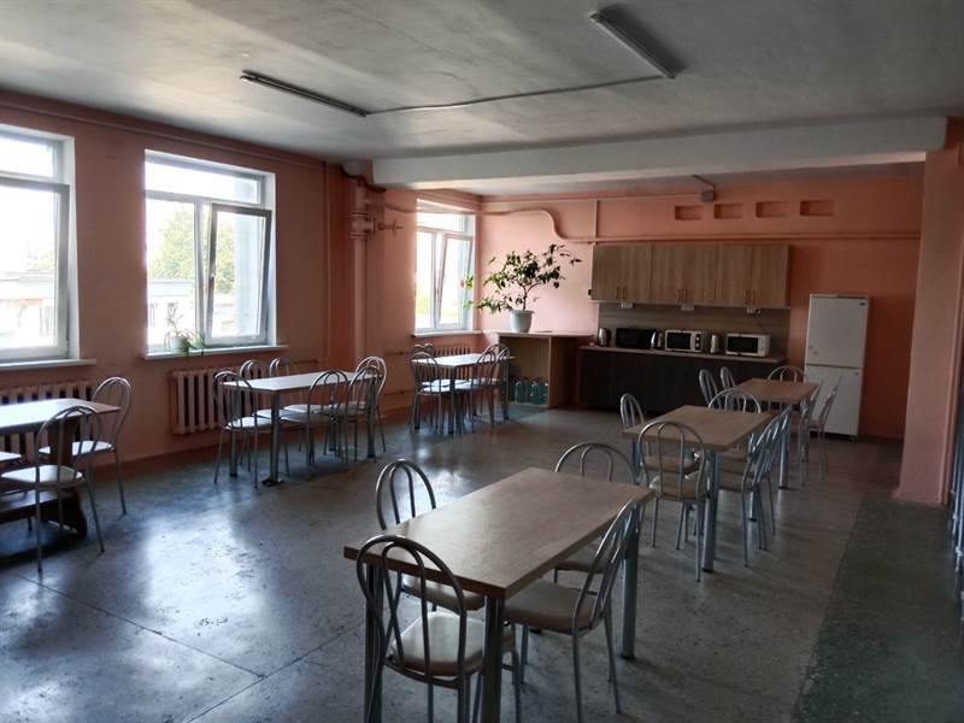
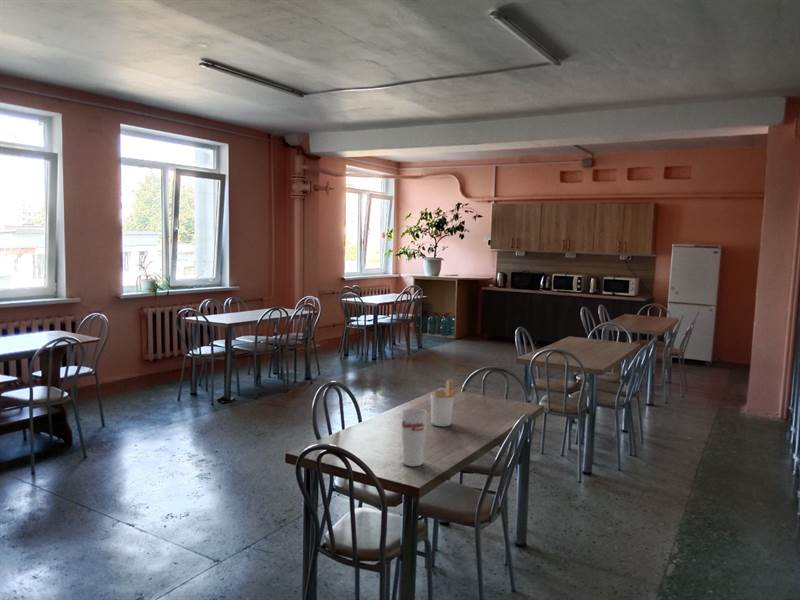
+ utensil holder [430,378,467,427]
+ cup [400,407,428,467]
